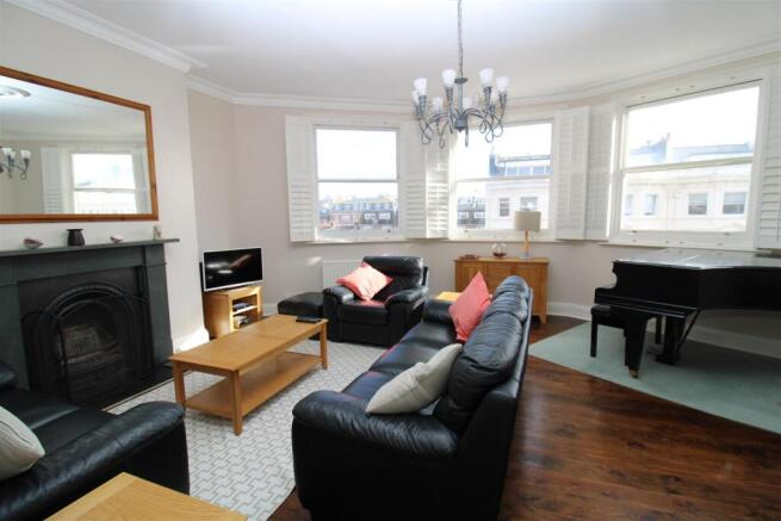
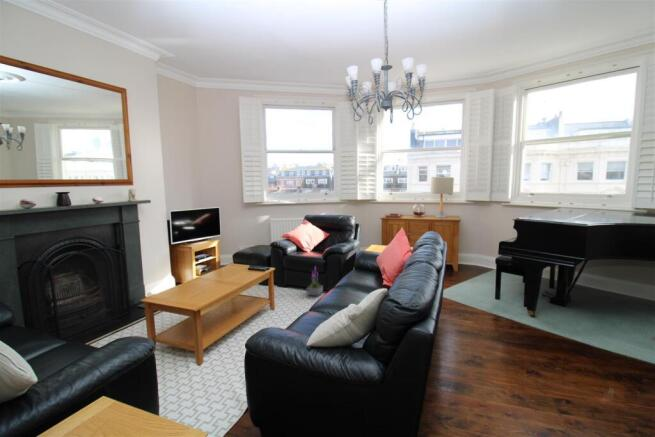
+ potted plant [306,265,324,297]
